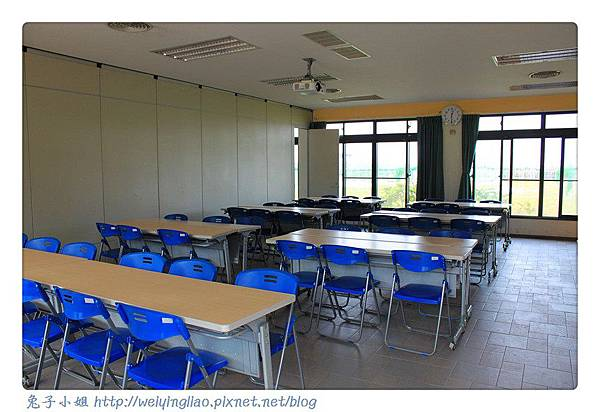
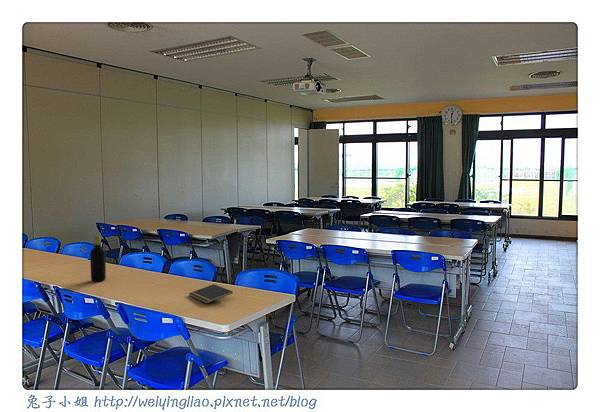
+ bottle [89,234,107,282]
+ notepad [188,283,234,304]
